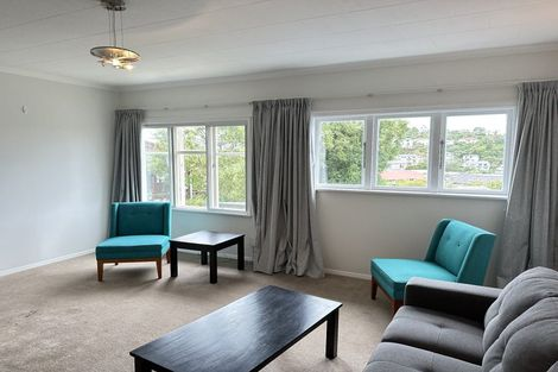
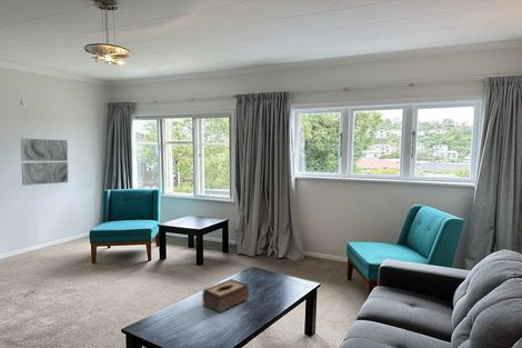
+ wall art [20,137,69,187]
+ tissue box [201,278,250,314]
